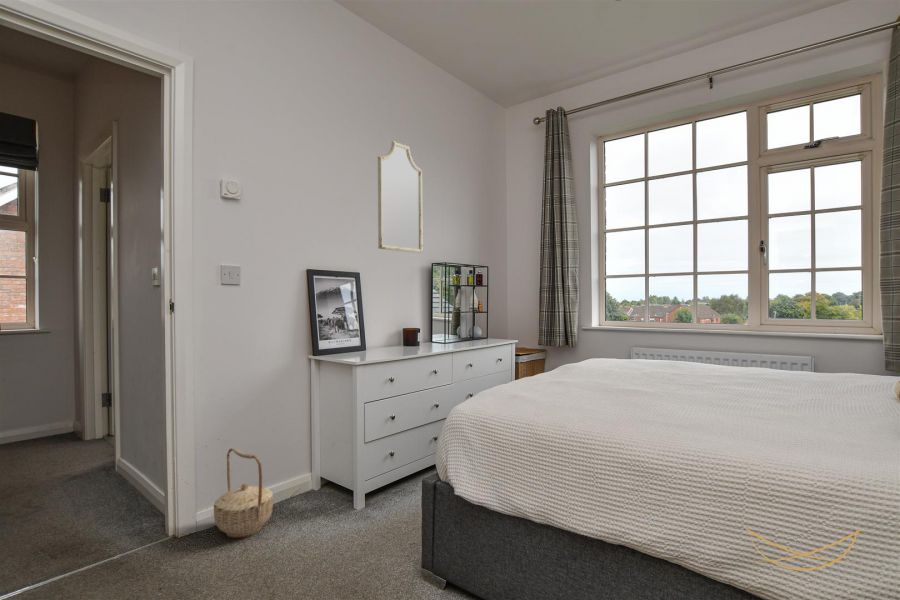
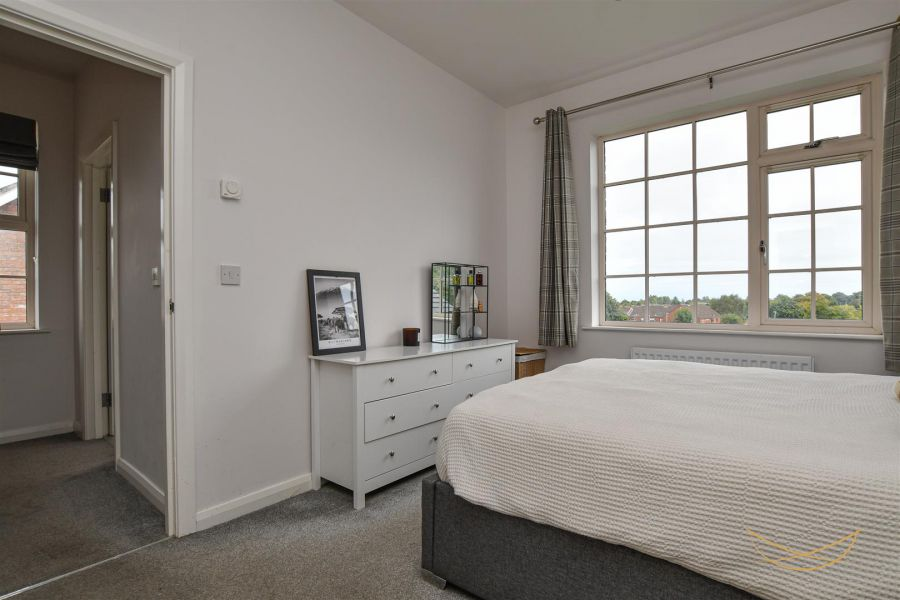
- basket [213,447,274,539]
- home mirror [377,140,423,254]
